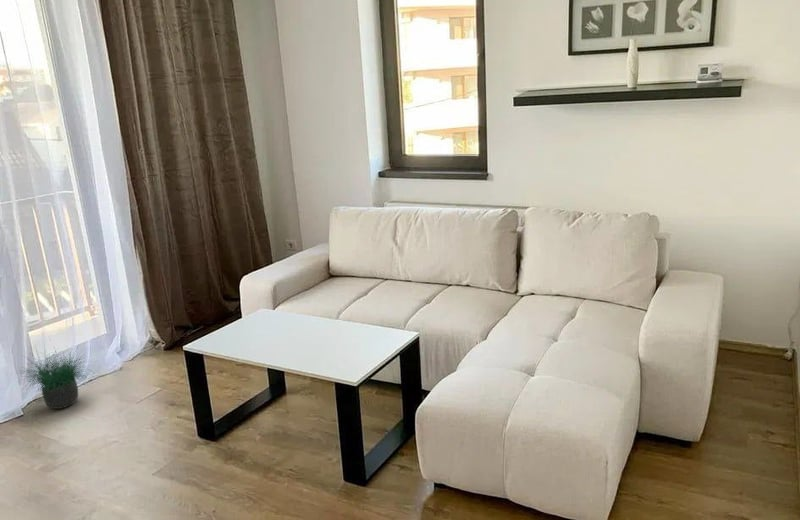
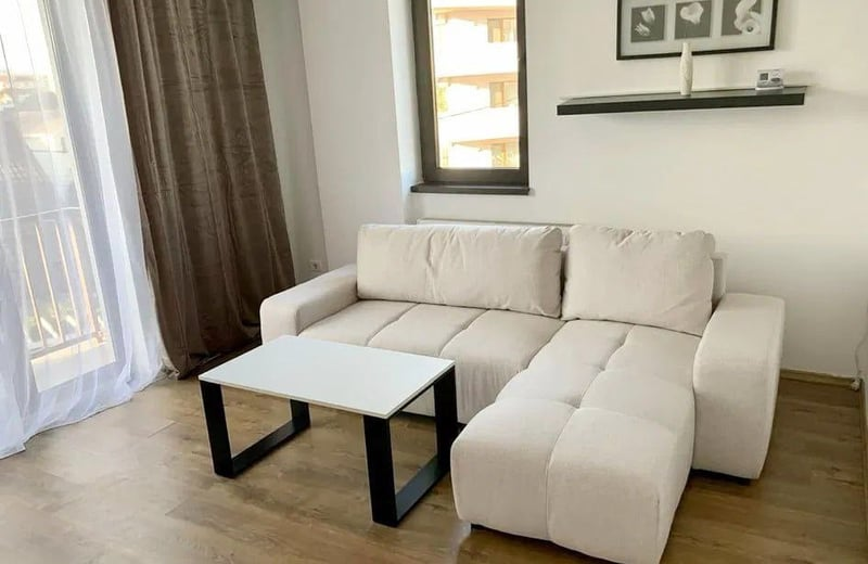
- potted plant [16,335,95,410]
